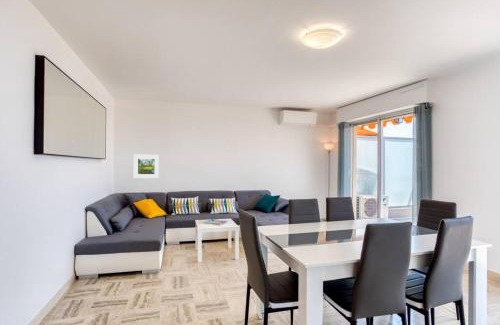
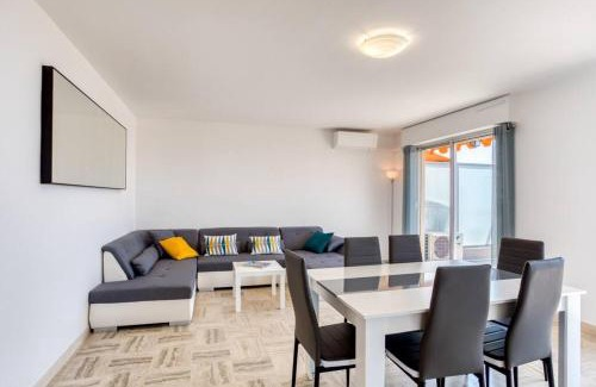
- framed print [133,154,160,179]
